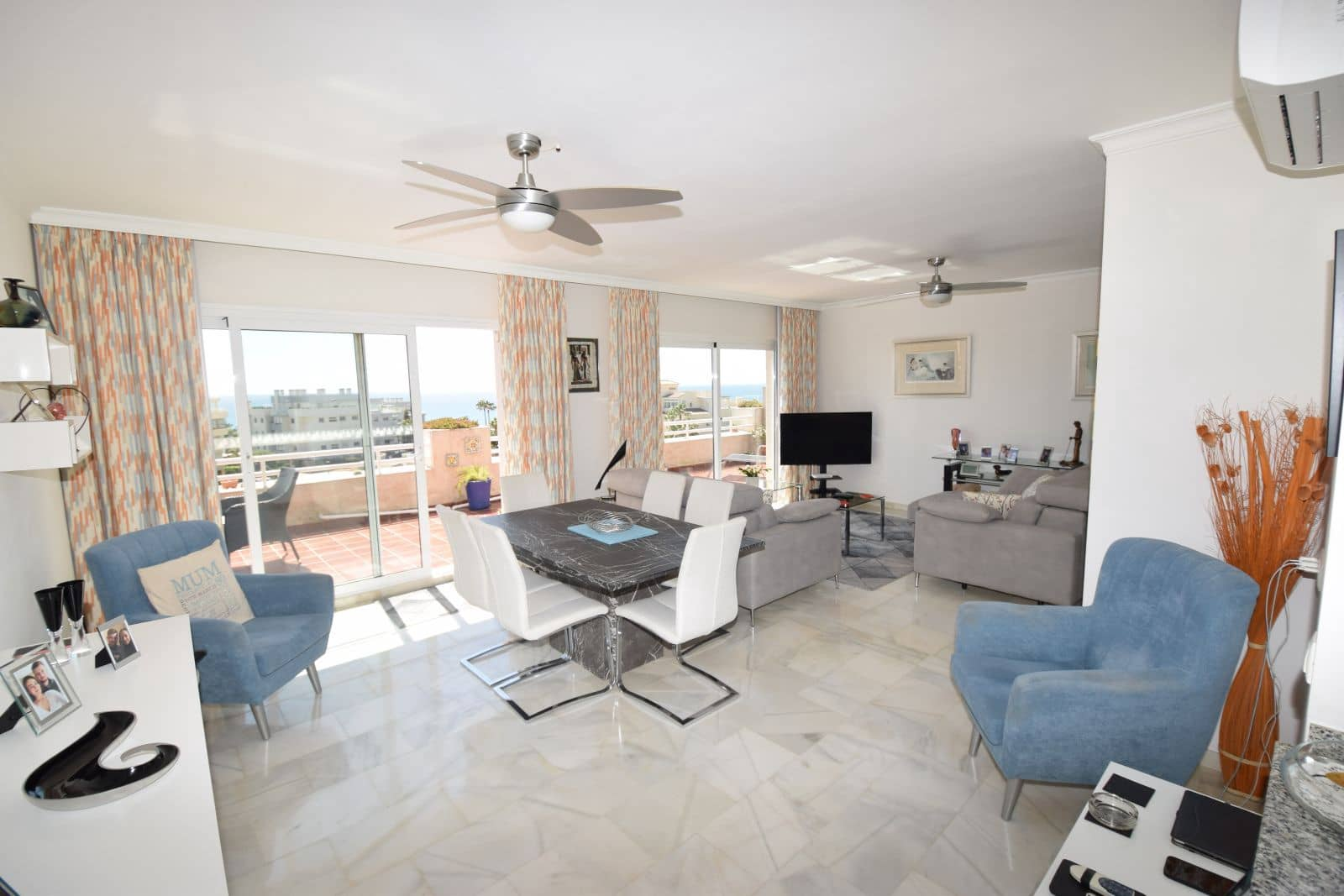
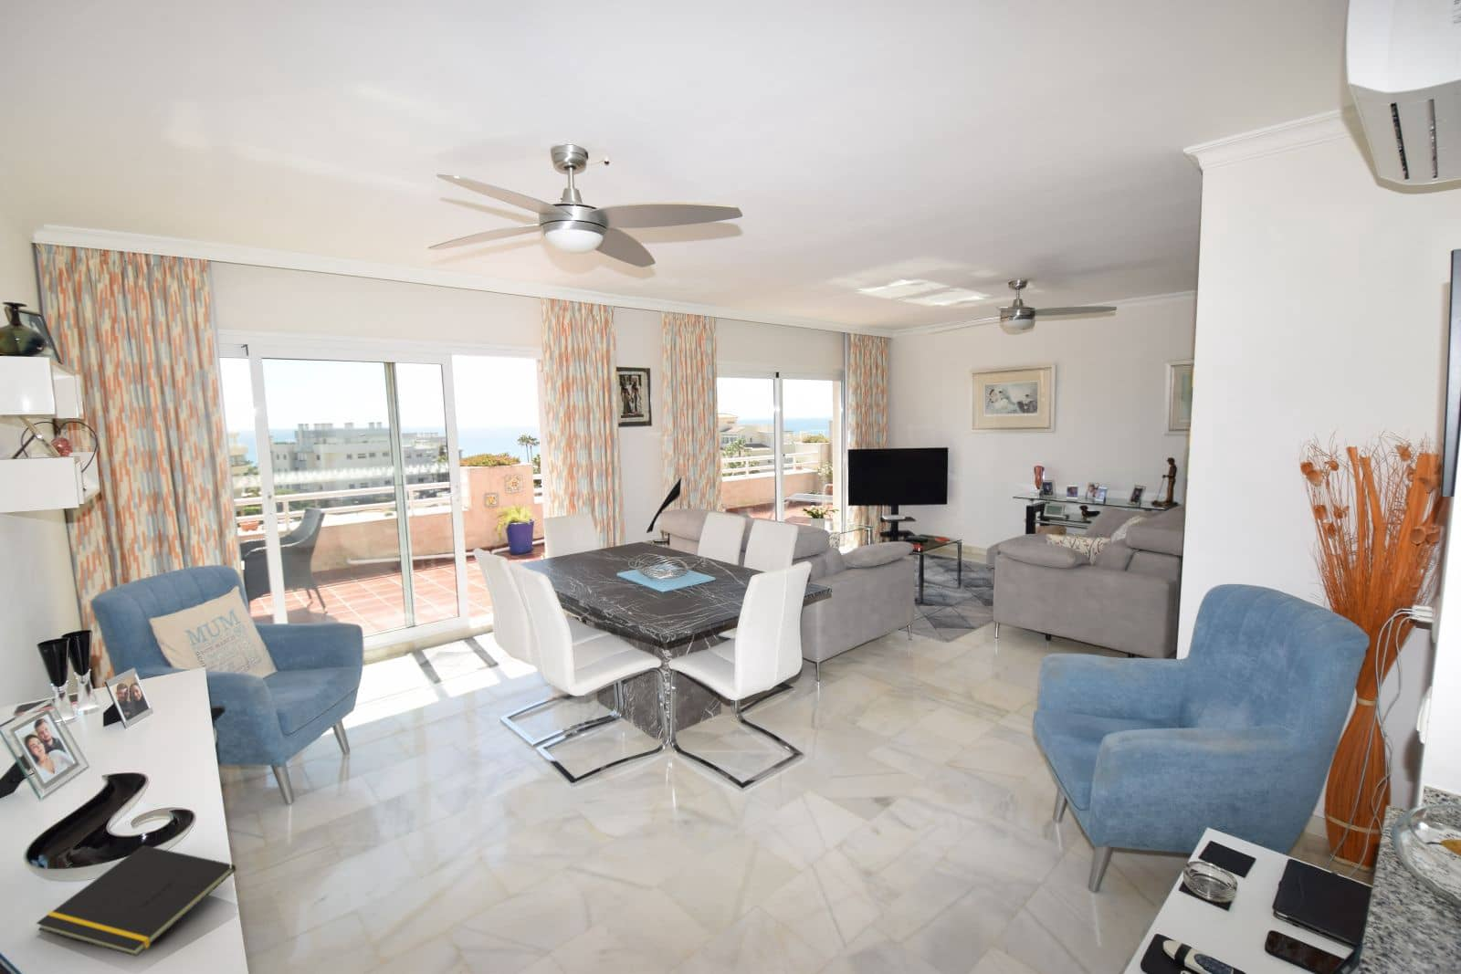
+ notepad [36,845,237,958]
